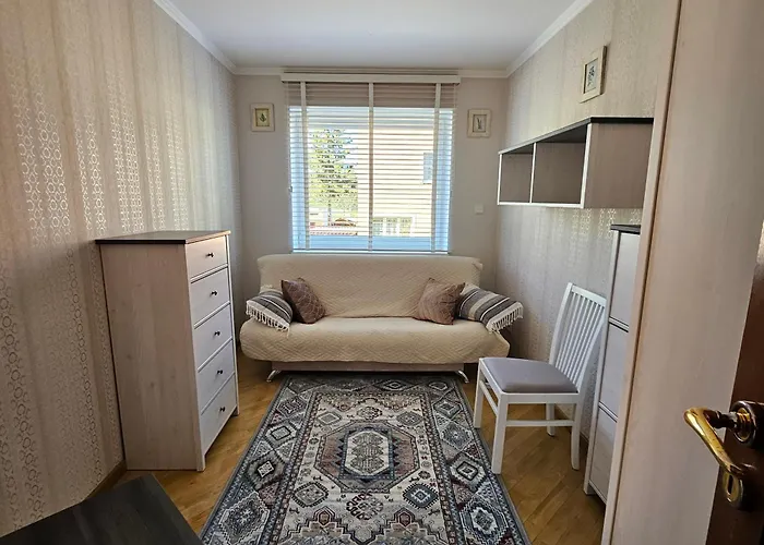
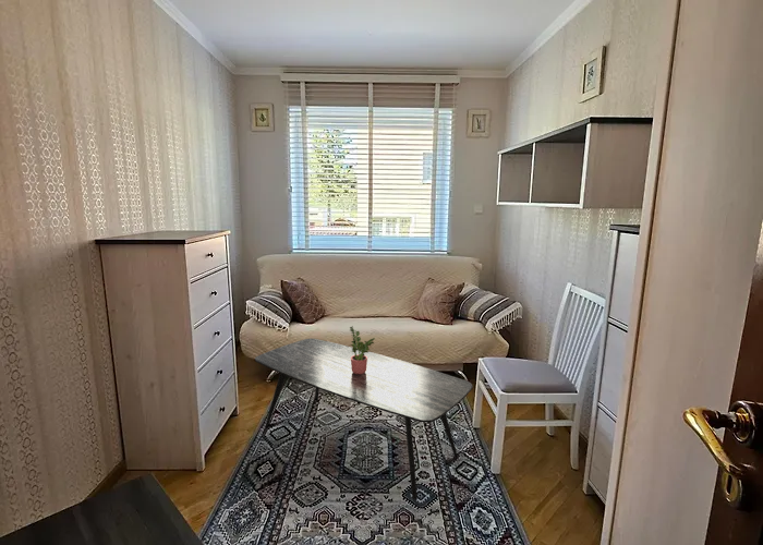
+ potted plant [349,325,376,374]
+ coffee table [254,338,473,500]
